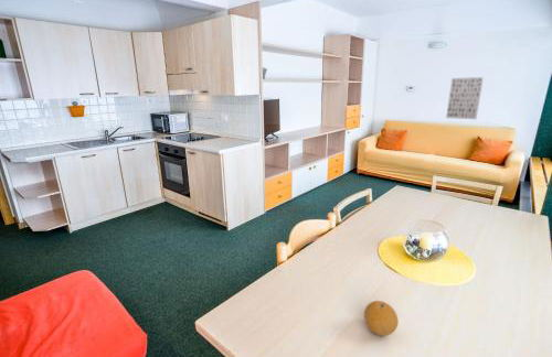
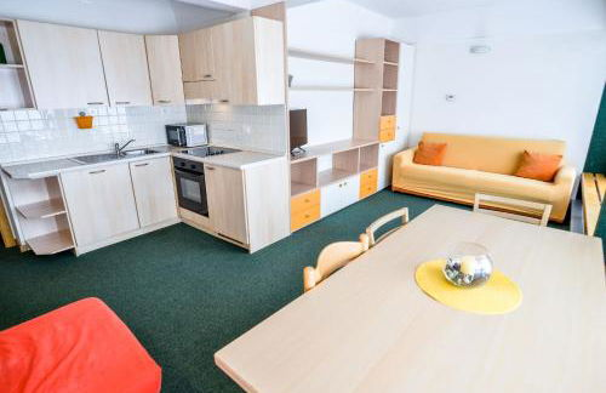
- wall art [445,76,485,120]
- fruit [363,300,400,337]
